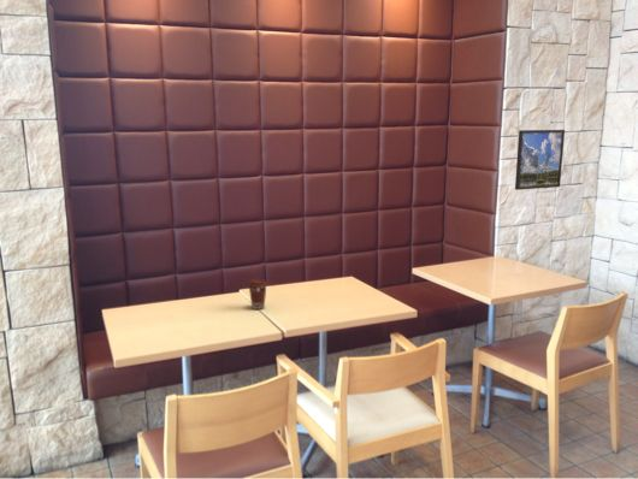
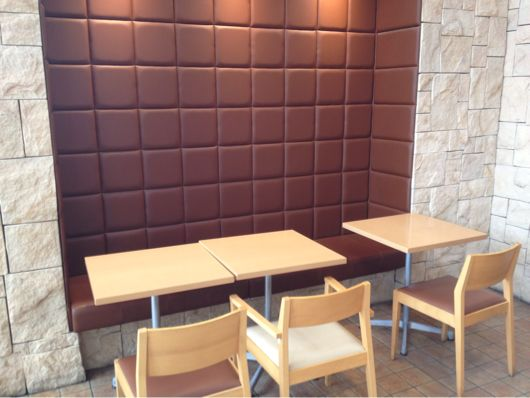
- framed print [514,129,566,191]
- coffee cup [247,278,268,311]
